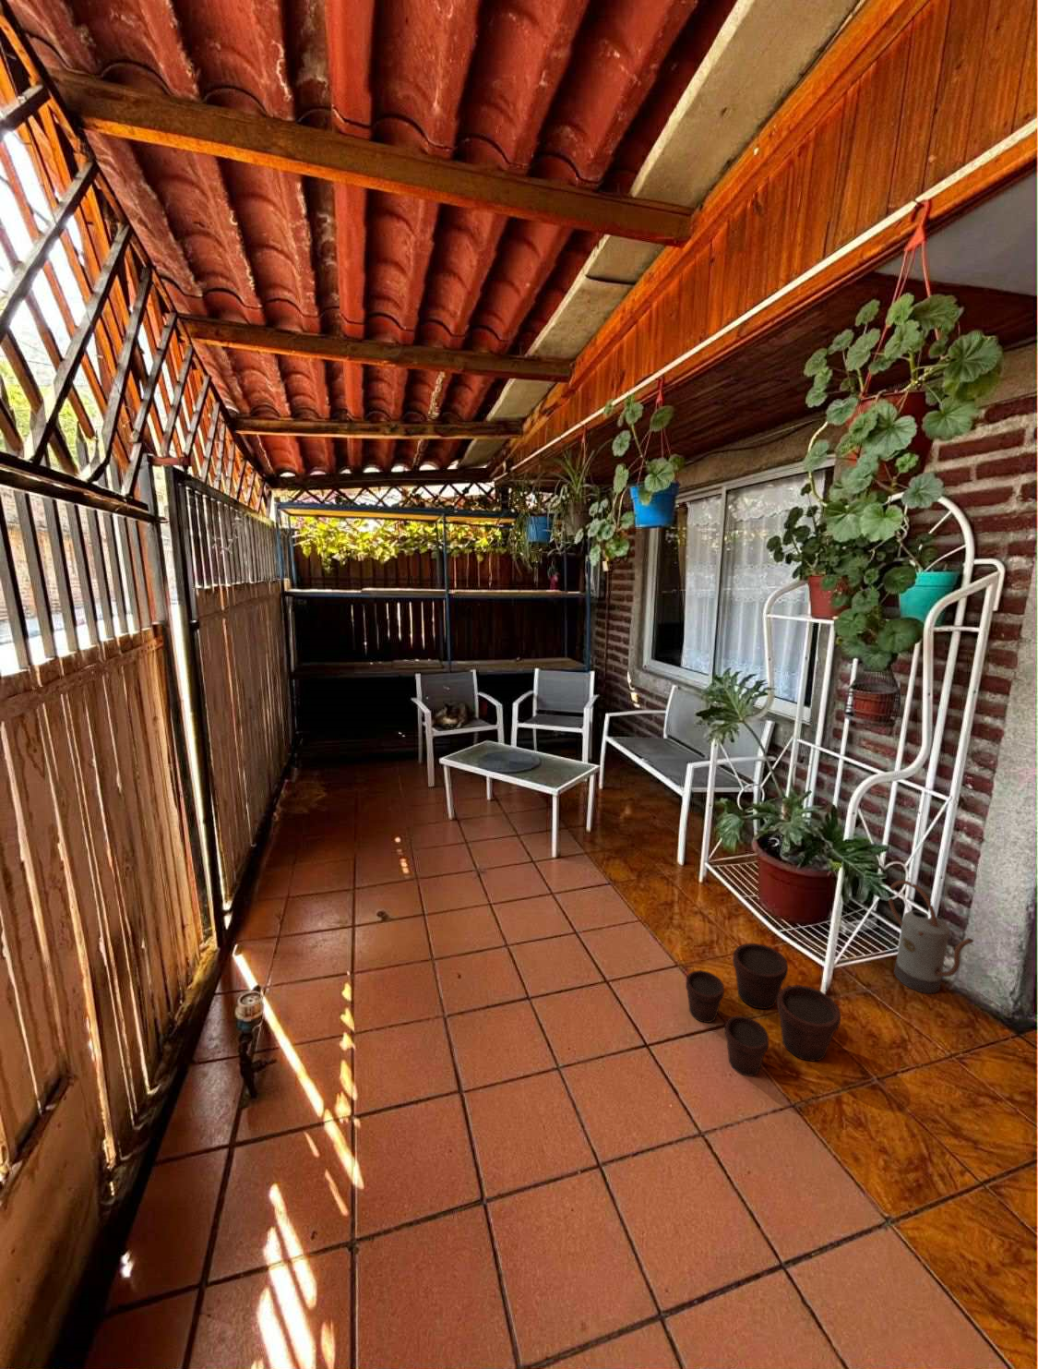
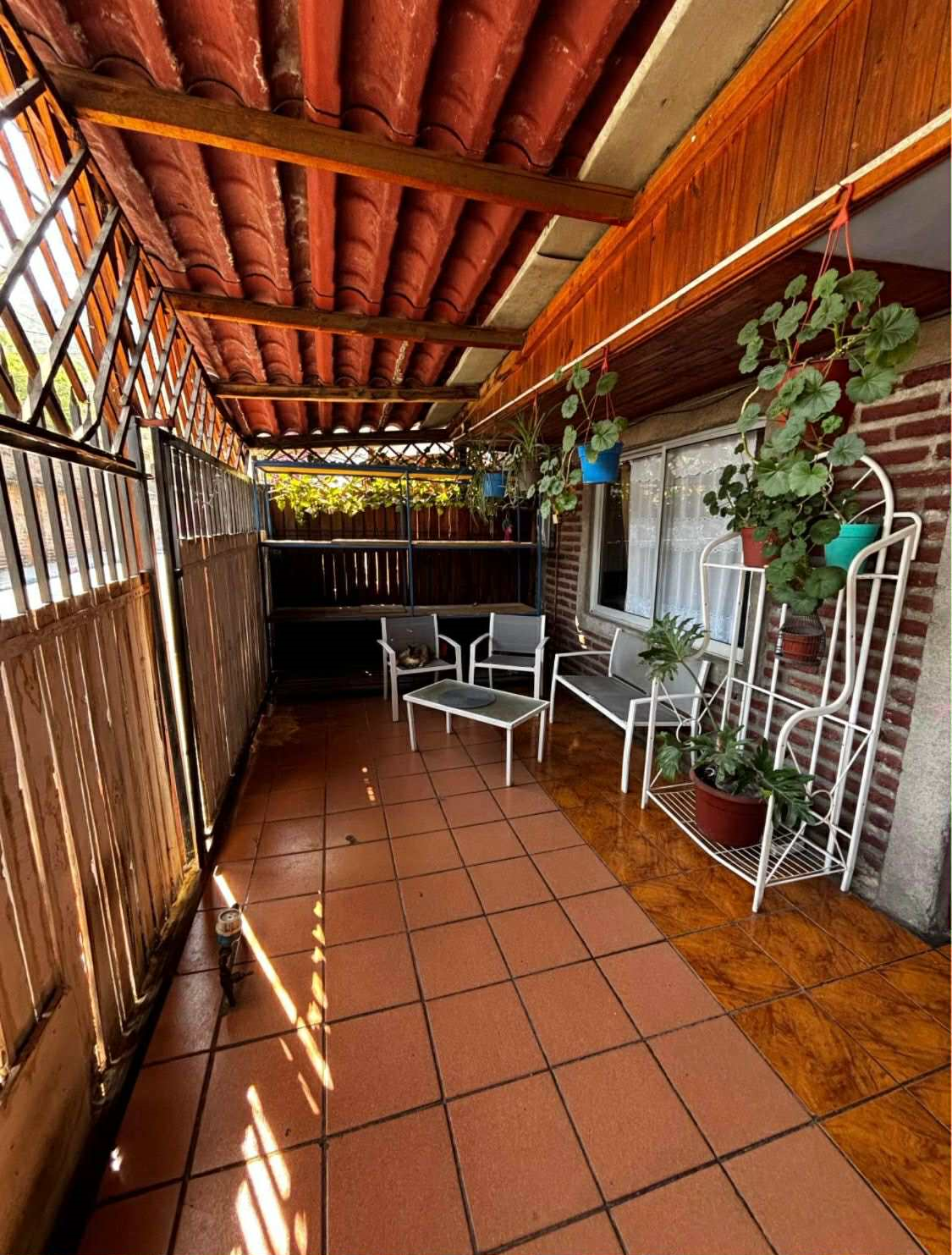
- flower pot [685,942,842,1078]
- watering can [888,879,975,994]
